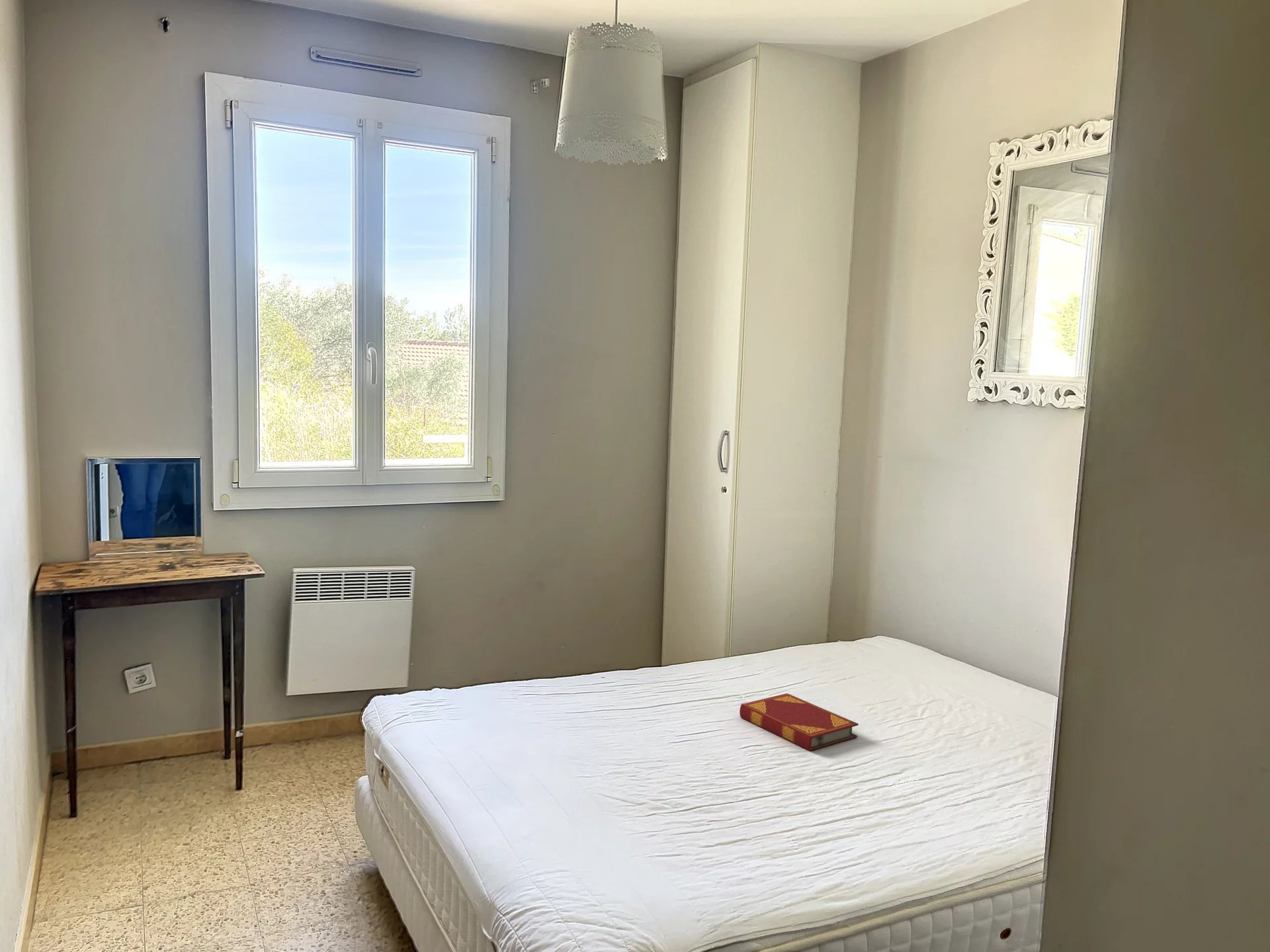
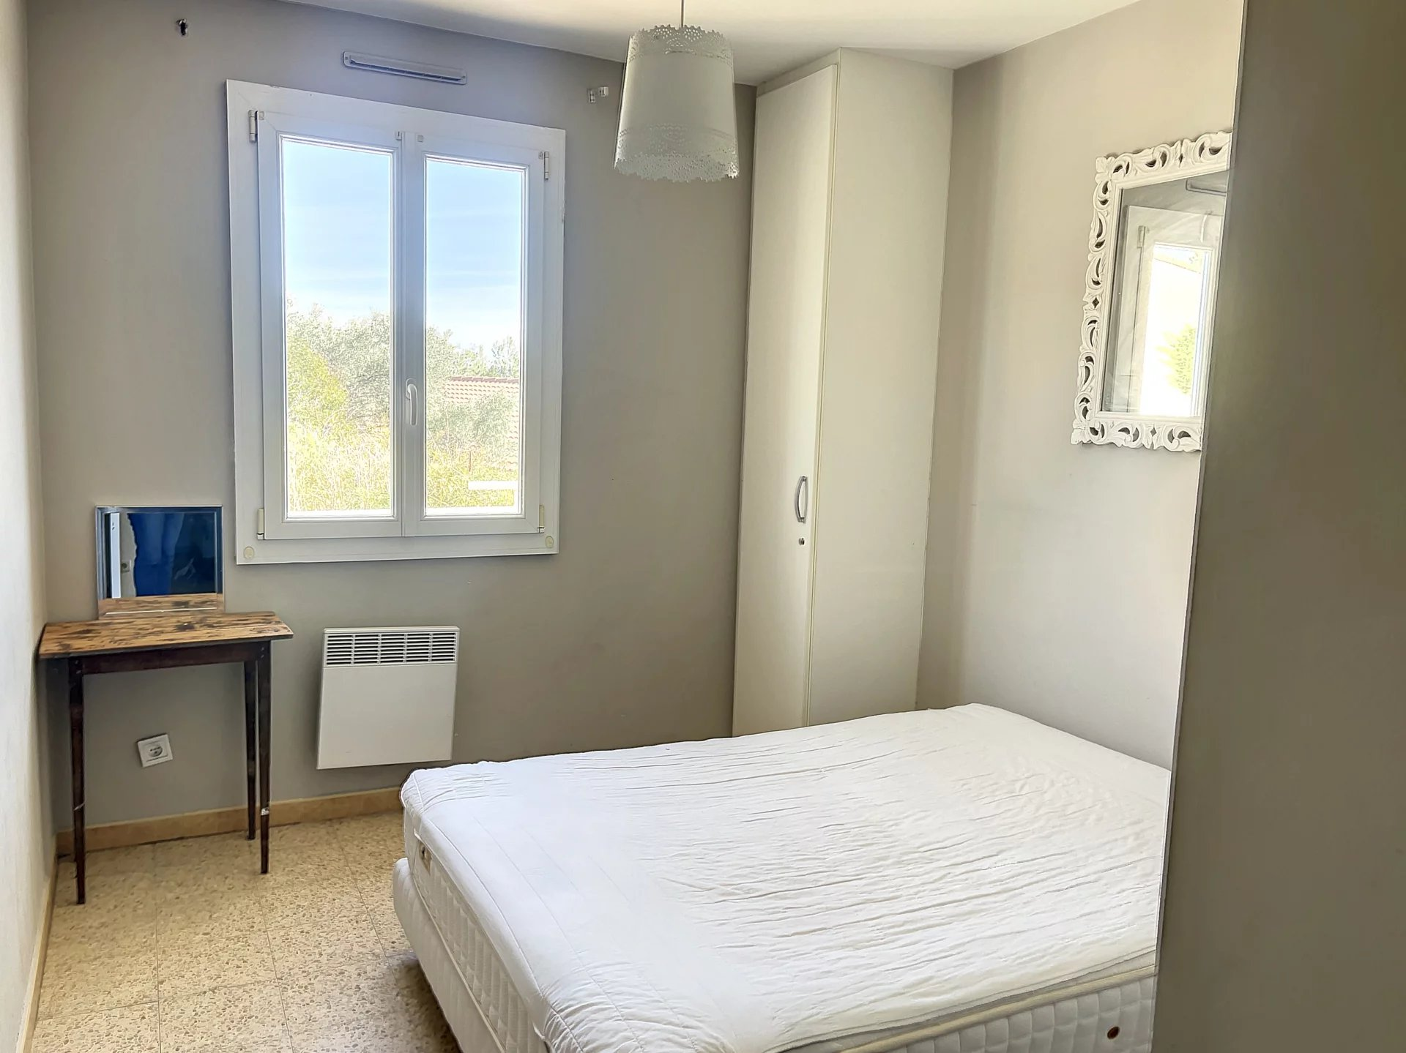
- hardback book [739,693,859,752]
